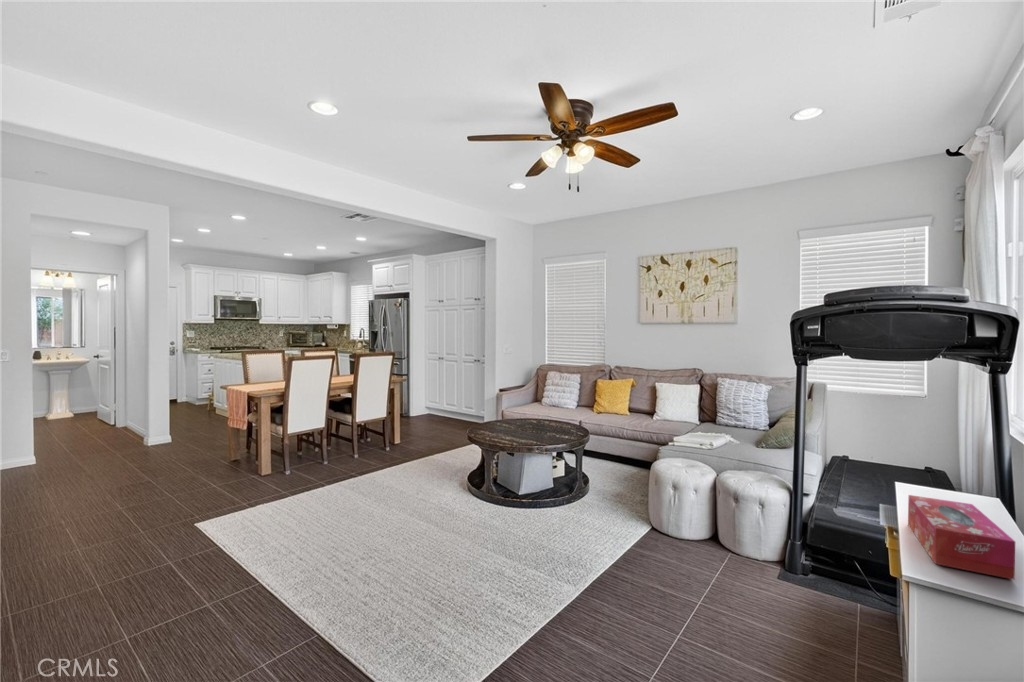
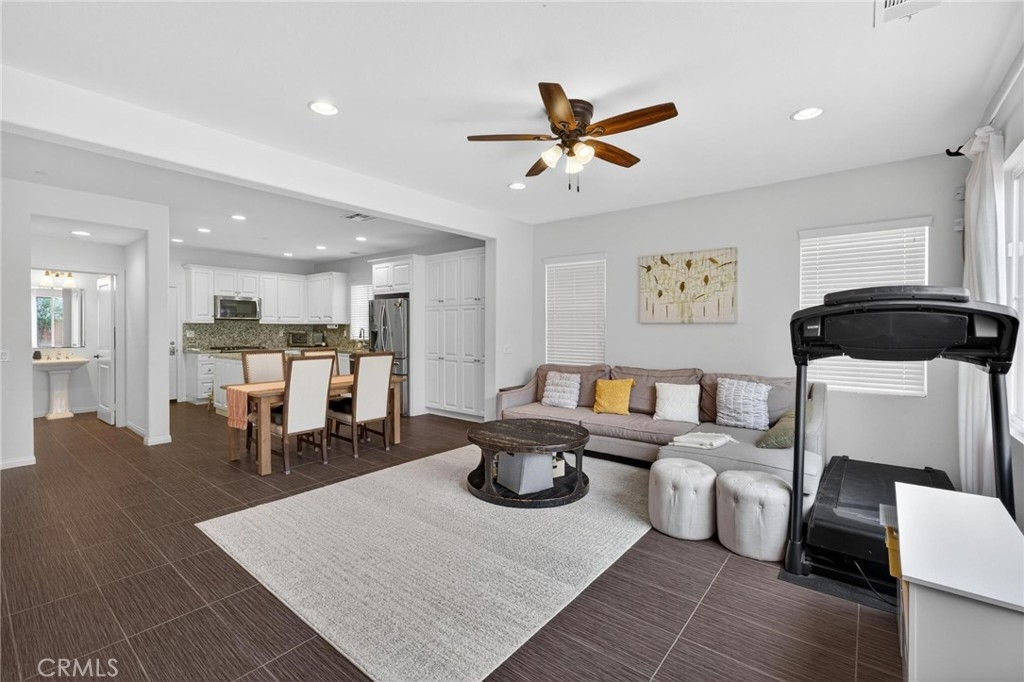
- tissue box [907,494,1016,581]
